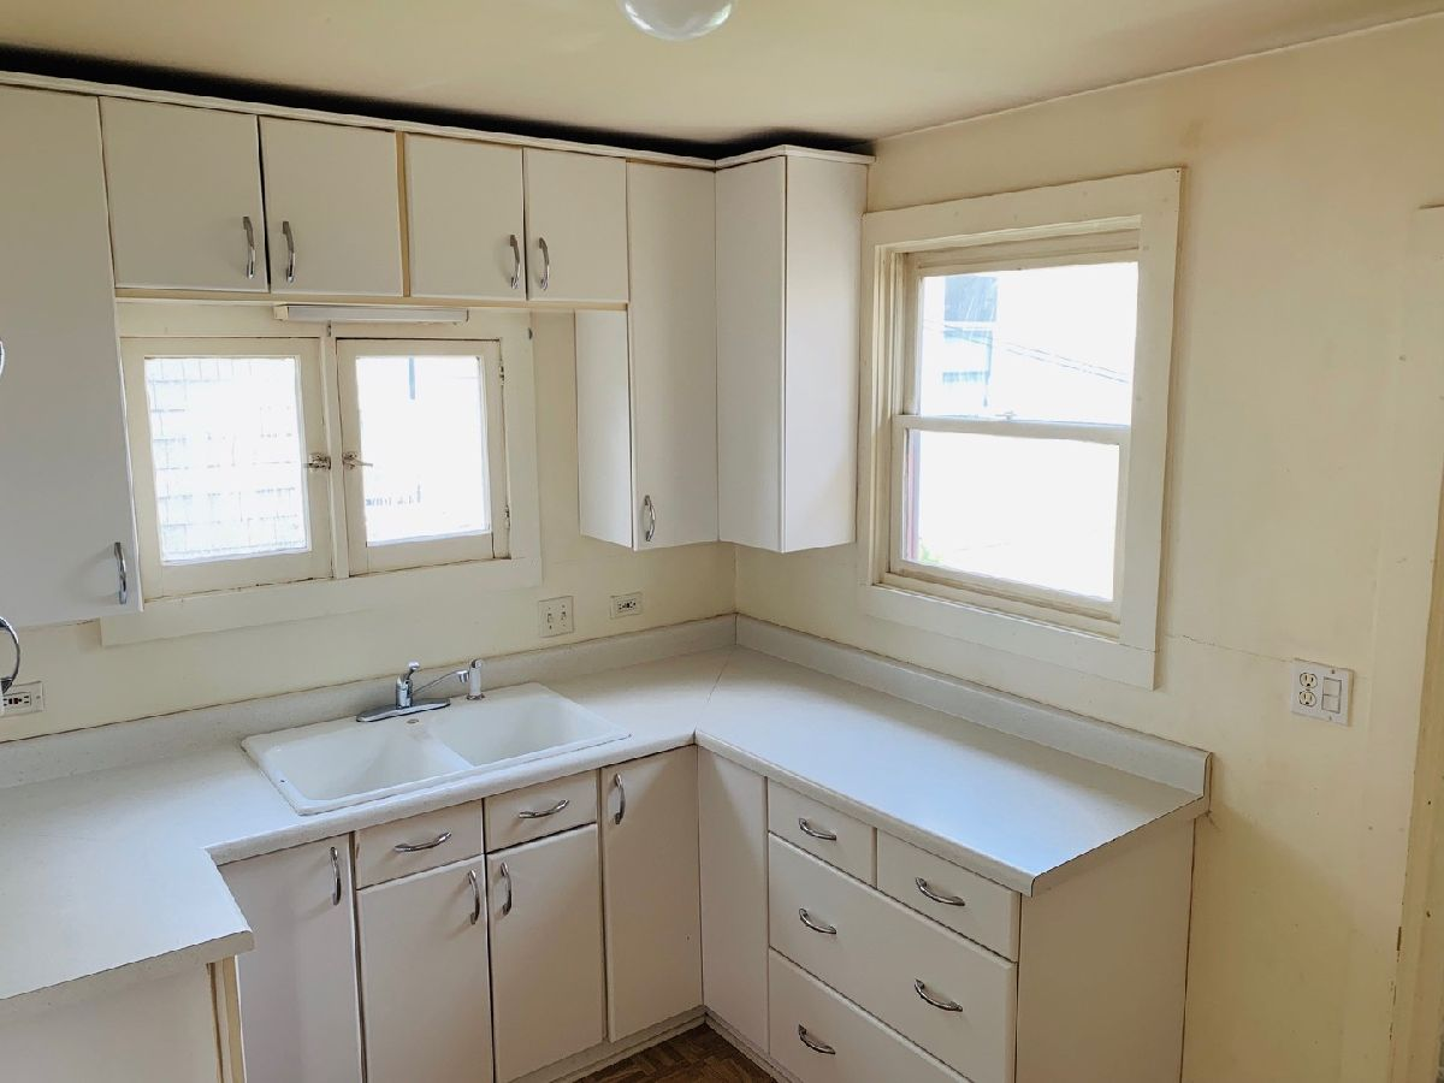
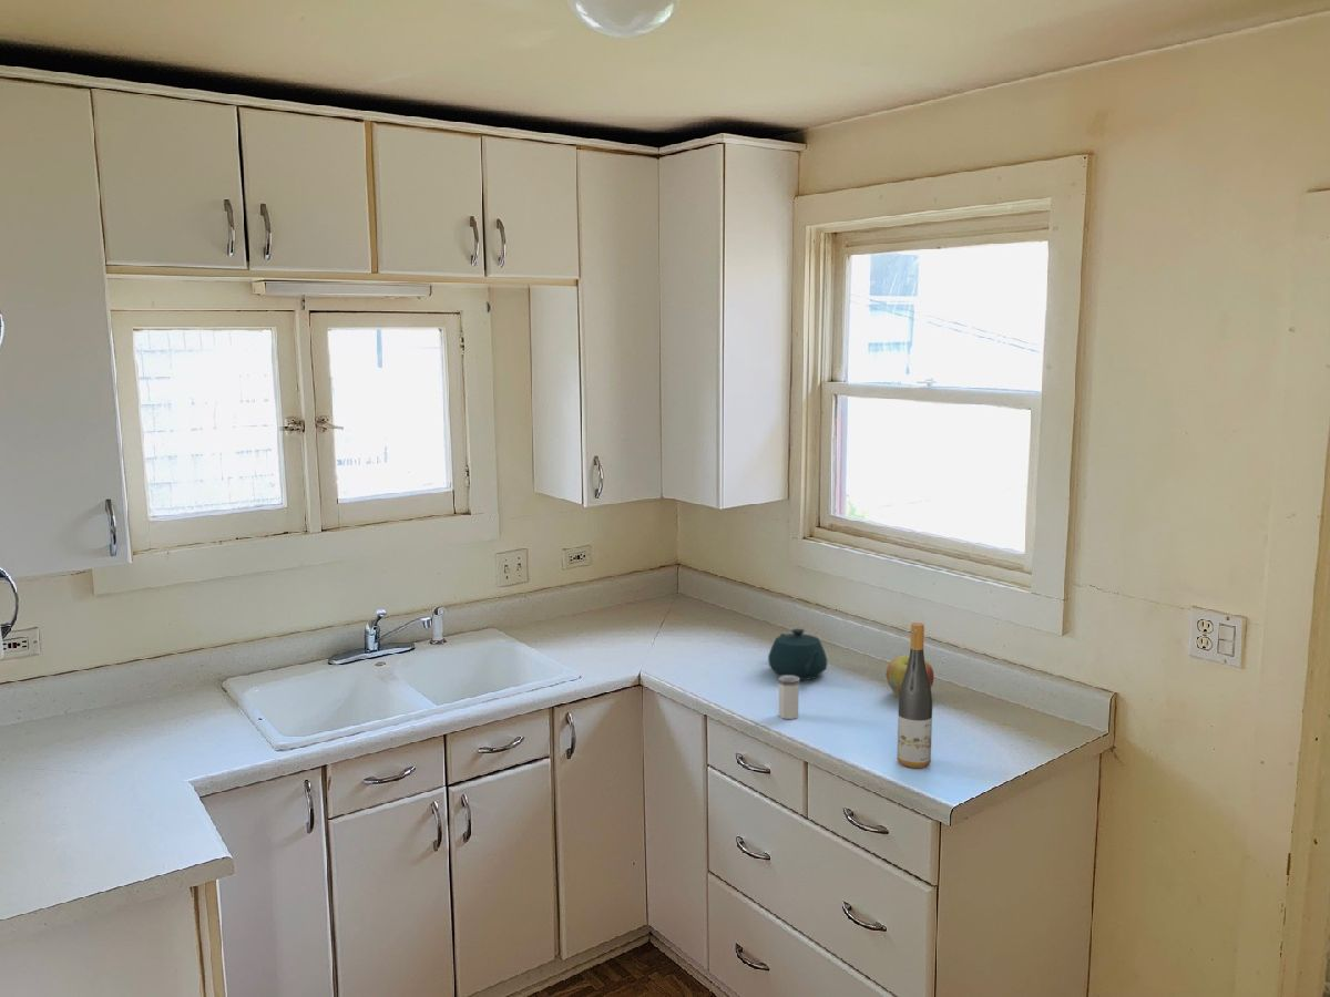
+ apple [886,654,935,698]
+ teapot [767,628,828,681]
+ salt shaker [777,676,800,720]
+ wine bottle [897,621,933,769]
